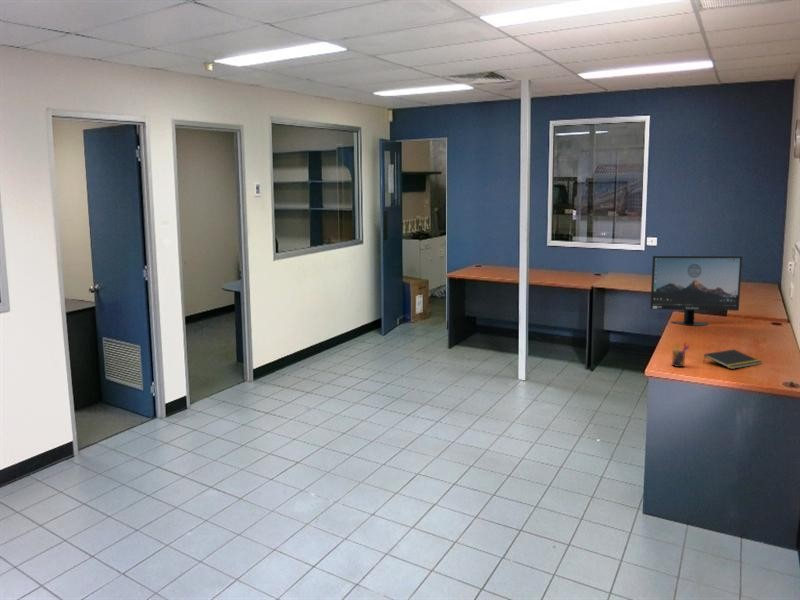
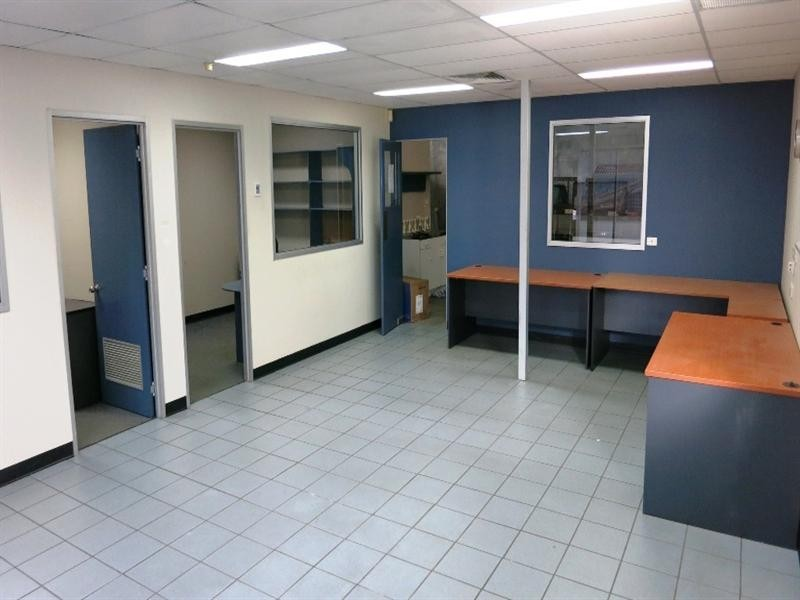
- monitor [649,255,743,327]
- notepad [702,349,763,370]
- pen holder [669,341,690,368]
